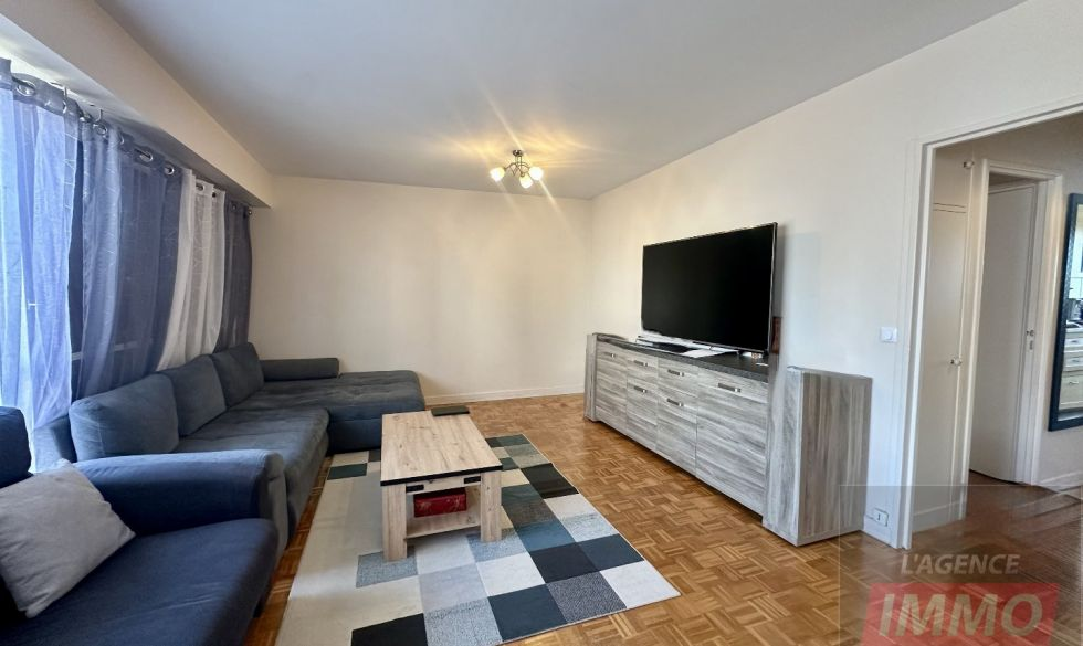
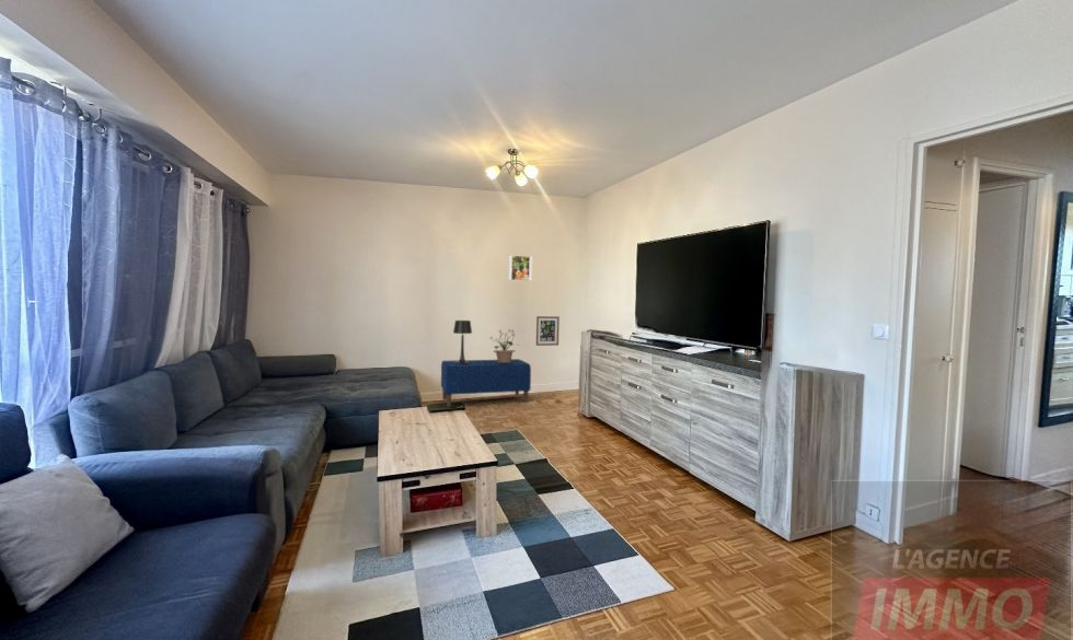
+ wall art [535,315,561,347]
+ table lamp [452,319,473,363]
+ bench [440,358,532,408]
+ potted plant [488,328,521,363]
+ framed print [507,254,533,282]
